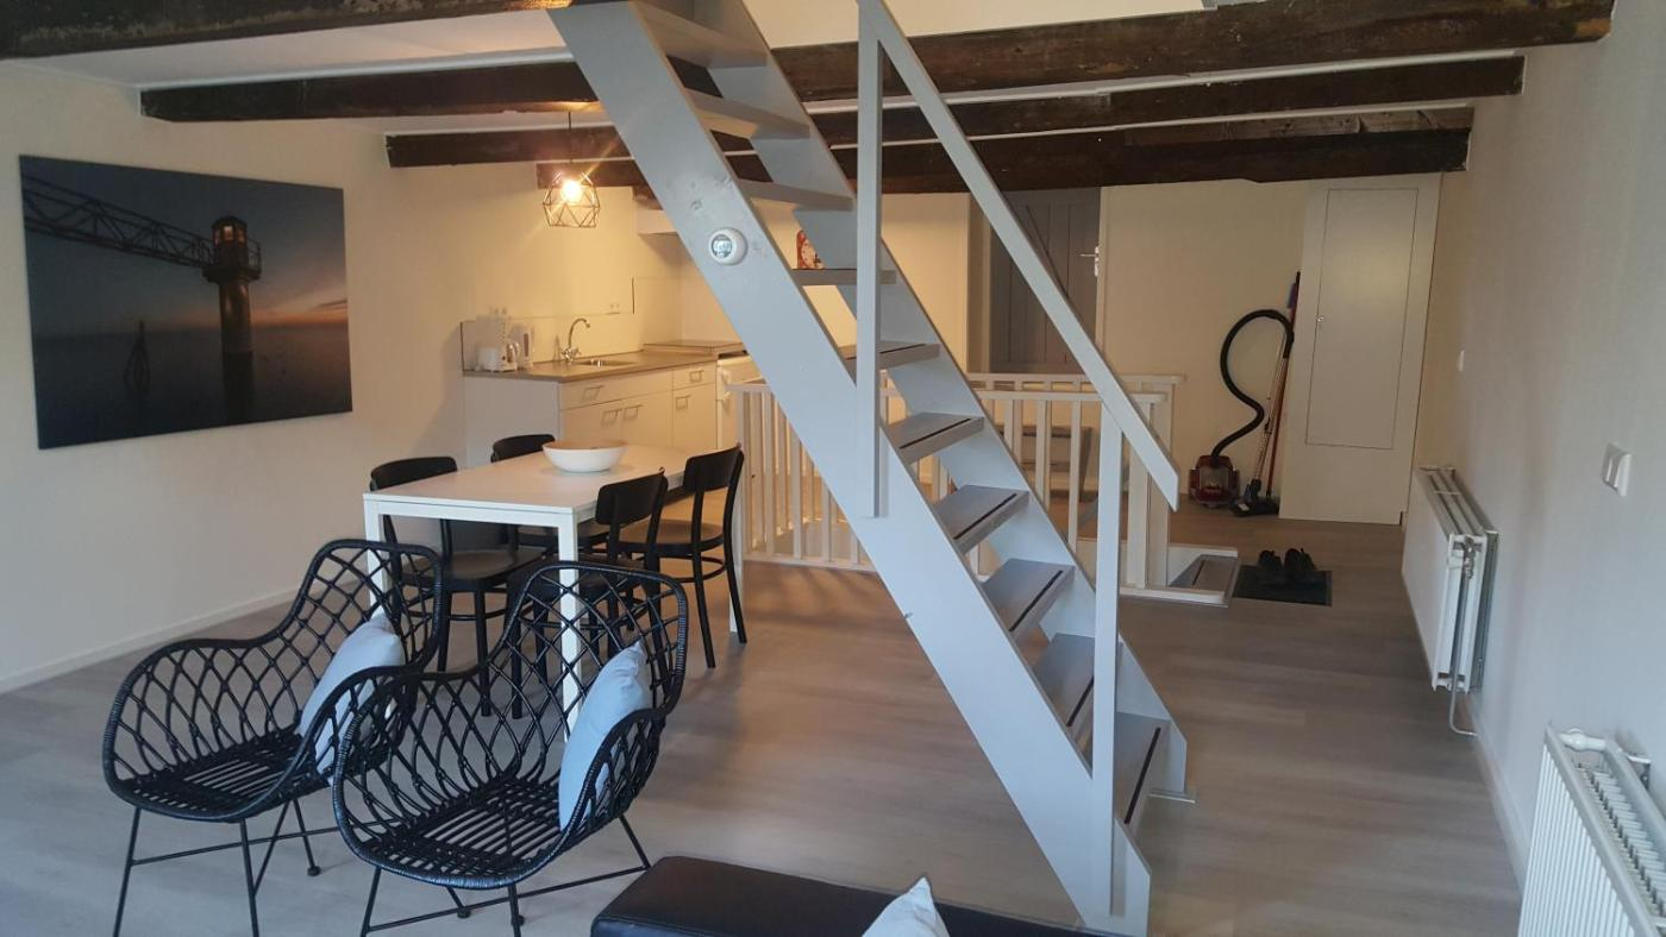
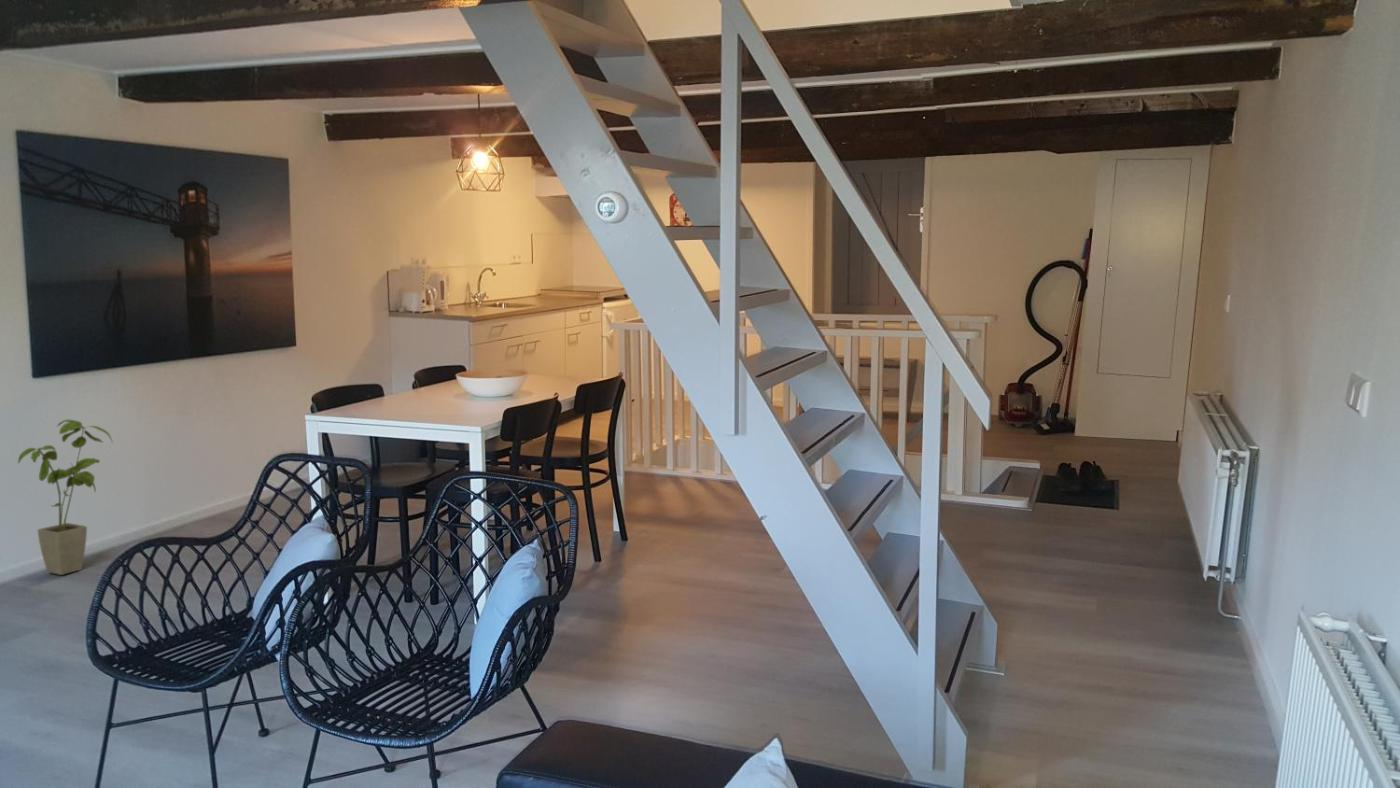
+ house plant [17,418,115,576]
